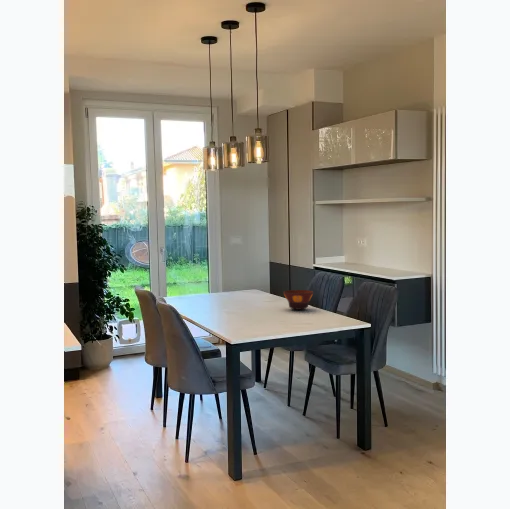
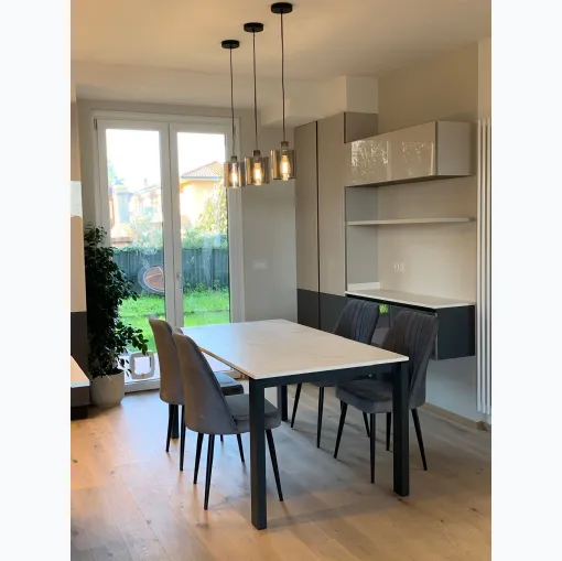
- bowl [282,289,314,311]
